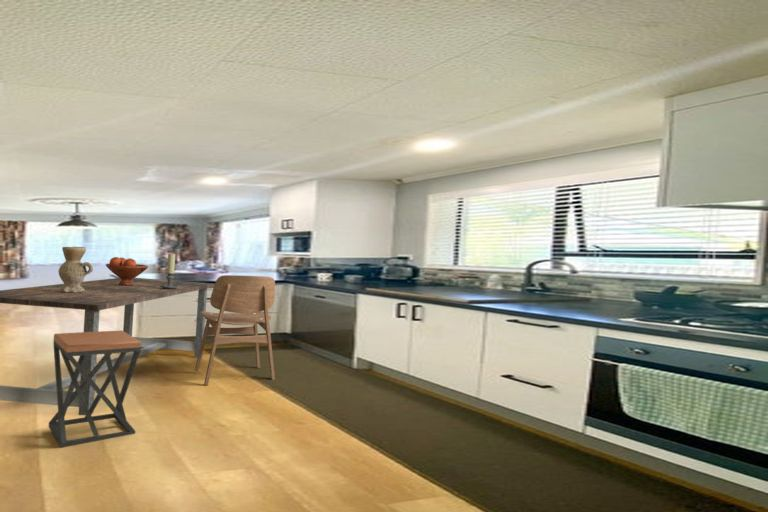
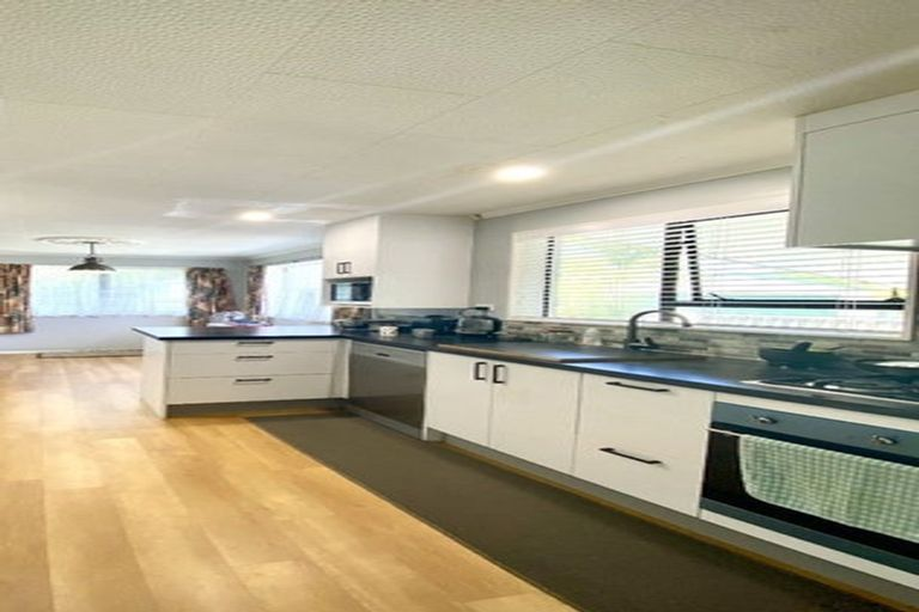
- vase [58,246,94,293]
- dining table [0,277,215,416]
- candle holder [159,253,180,289]
- stool [48,329,141,449]
- fruit bowl [105,256,149,286]
- chair [194,274,276,386]
